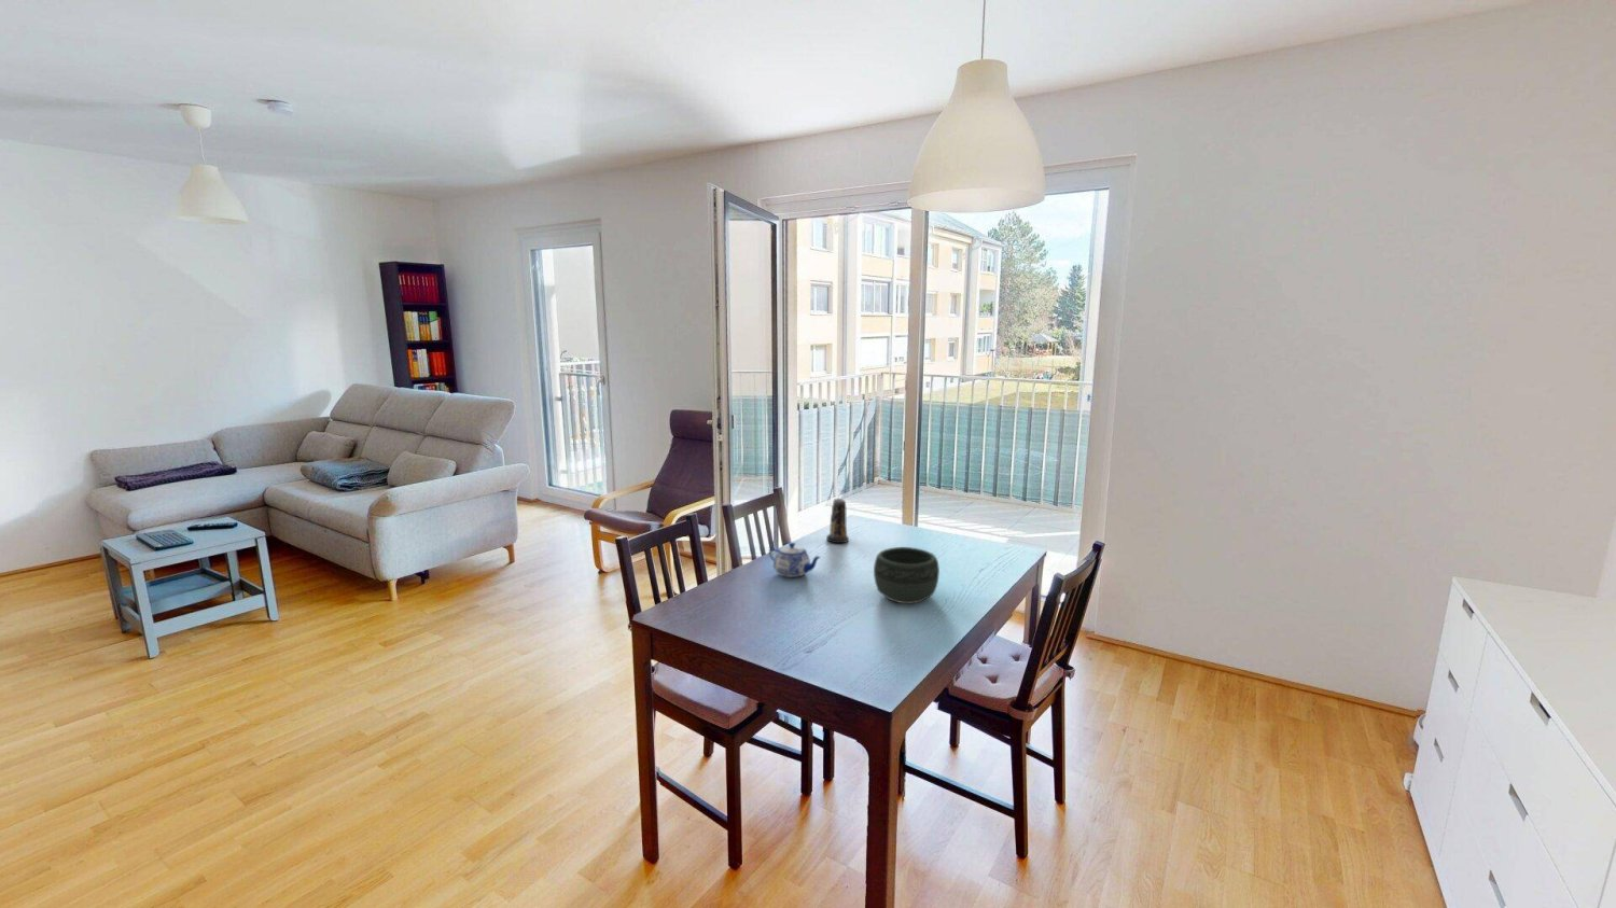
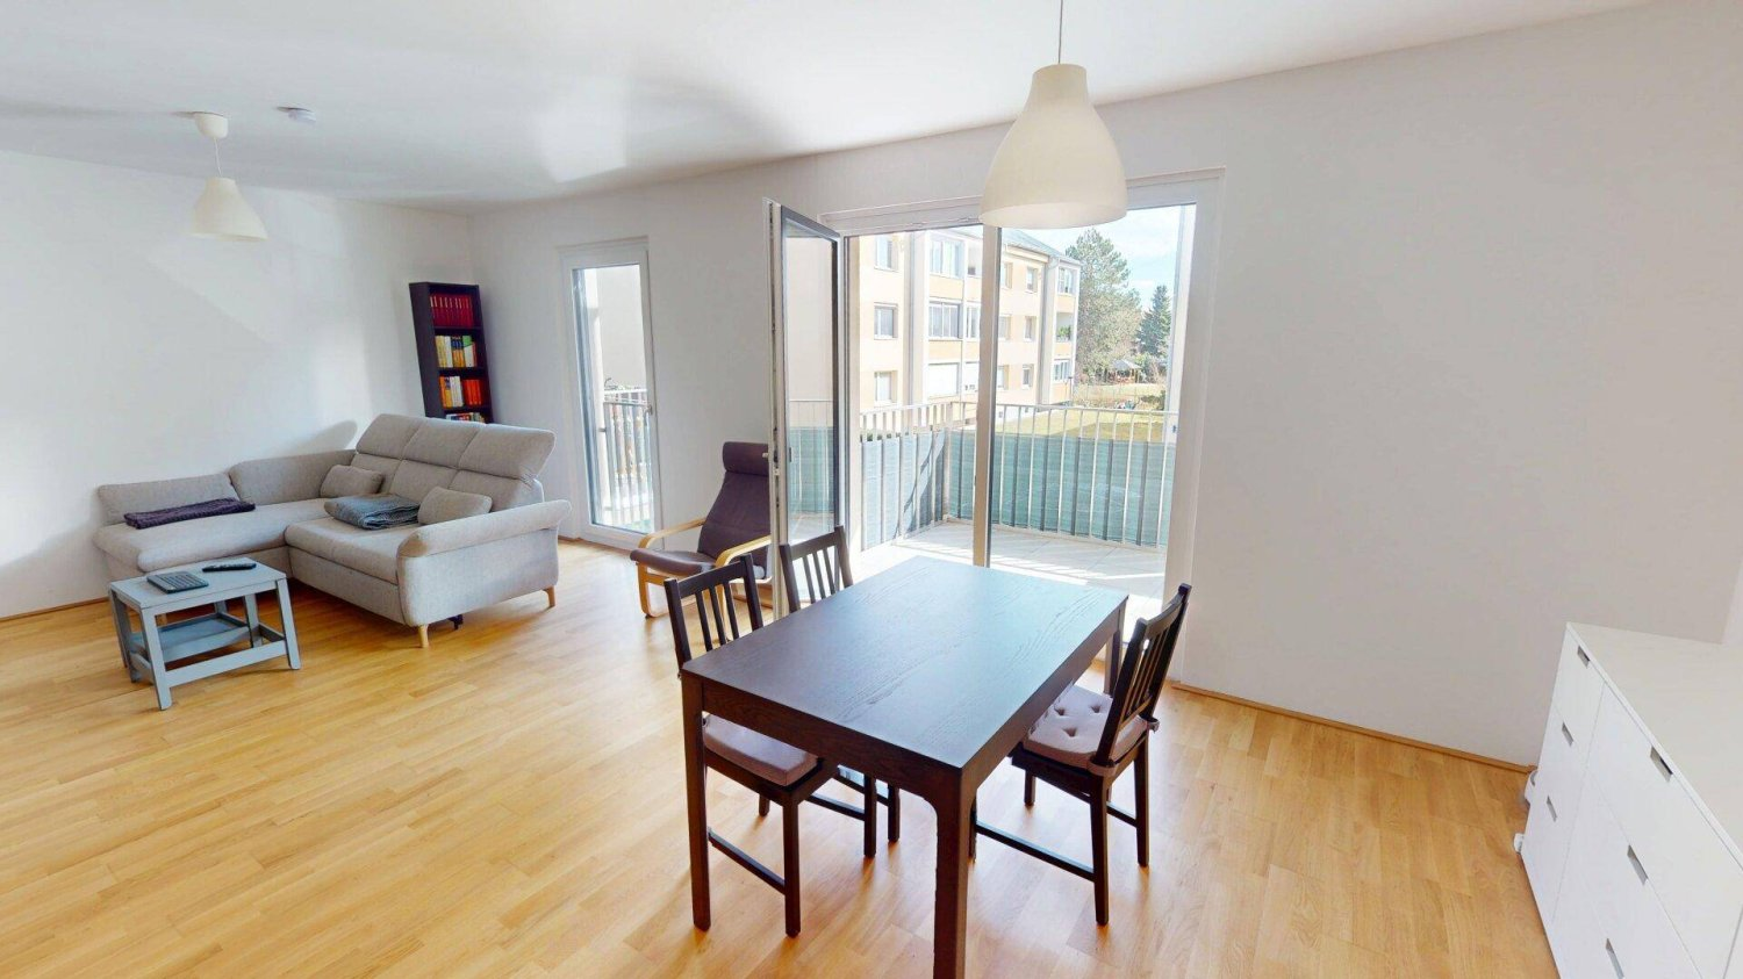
- bowl [872,546,940,604]
- teapot [768,542,822,578]
- candle [826,497,850,544]
